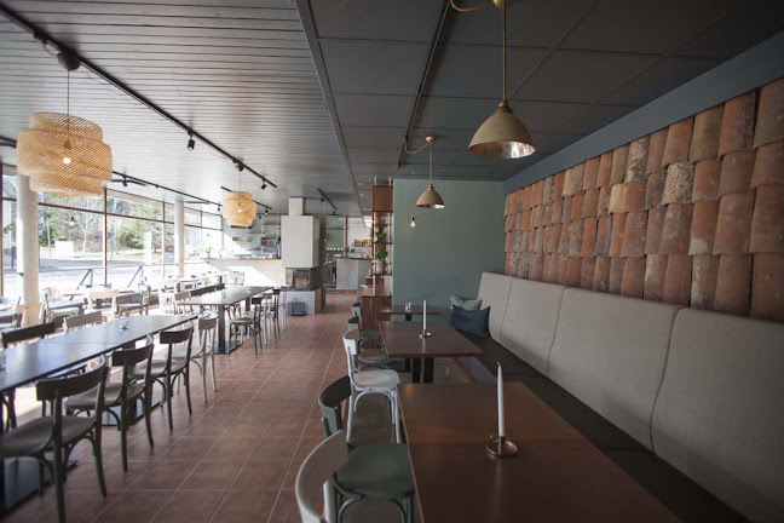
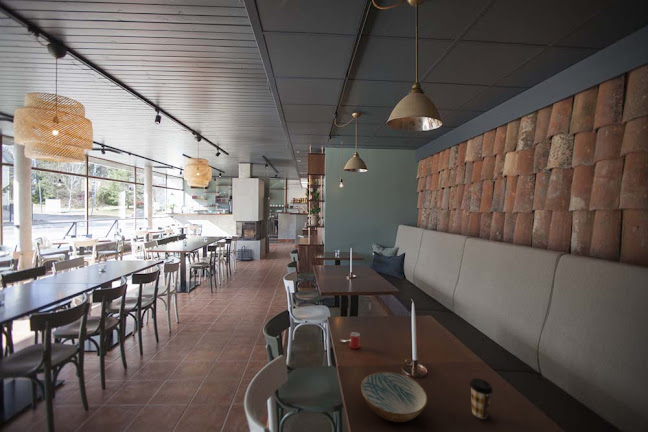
+ mug [339,331,361,350]
+ coffee cup [469,377,494,420]
+ bowl [360,371,429,423]
